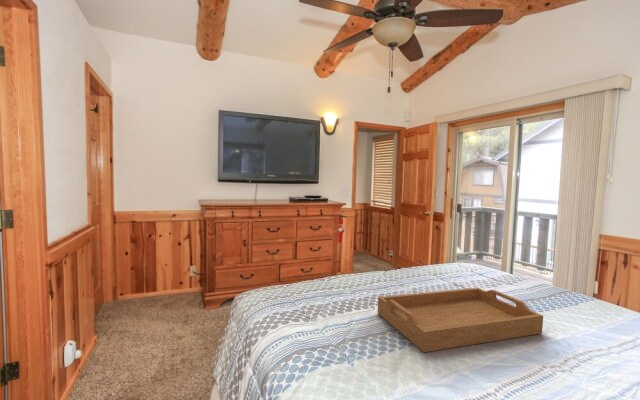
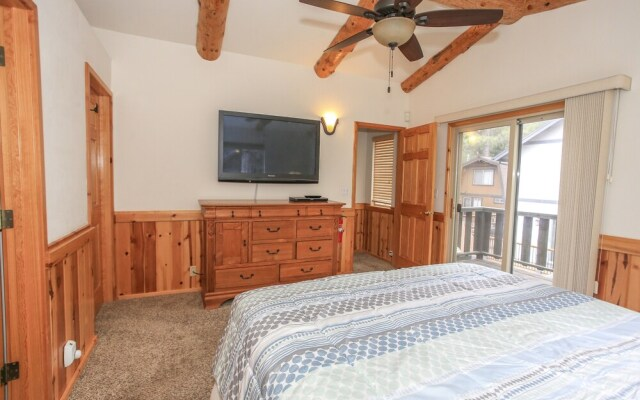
- serving tray [377,287,544,353]
